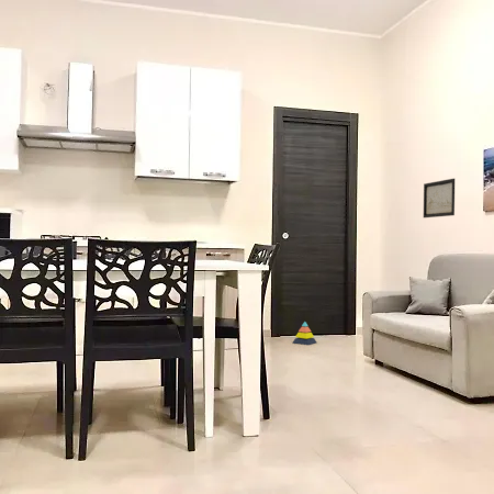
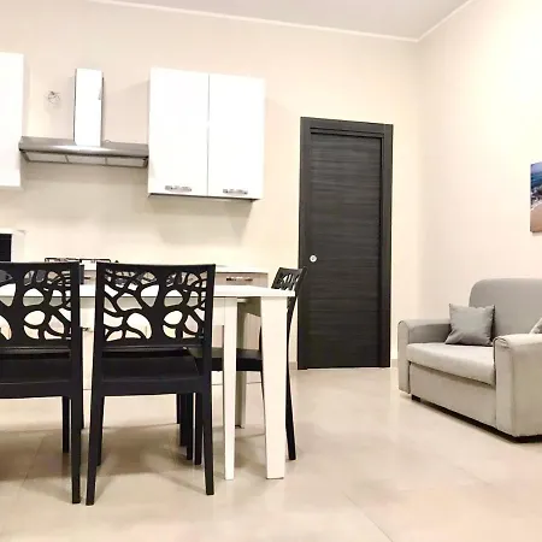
- wall art [423,178,456,218]
- stacking toy [292,321,317,346]
